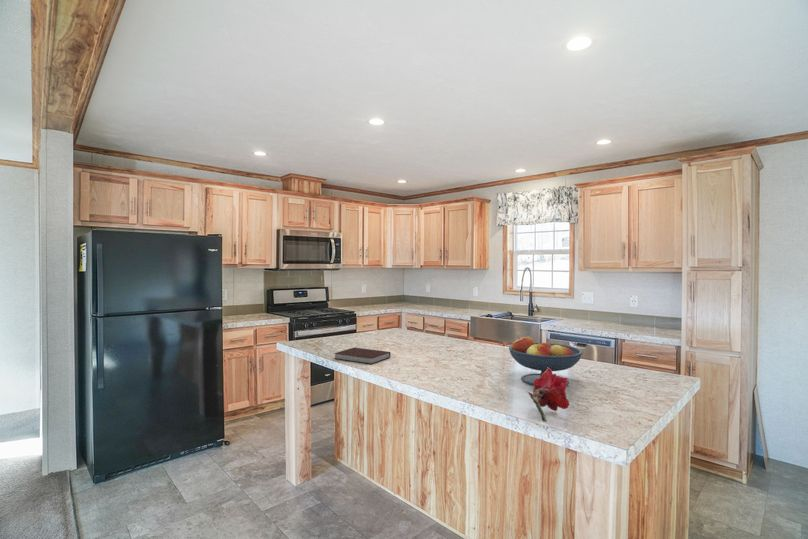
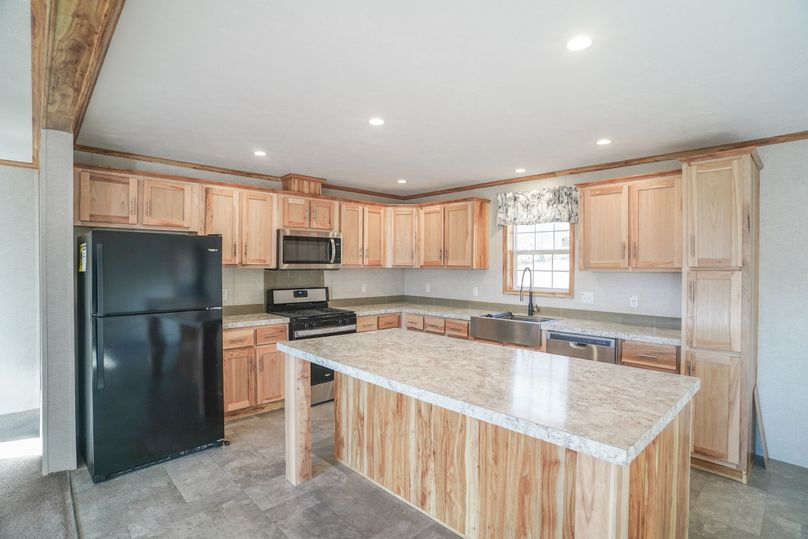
- fruit bowl [508,335,584,386]
- notebook [333,347,392,365]
- flower [525,367,570,422]
